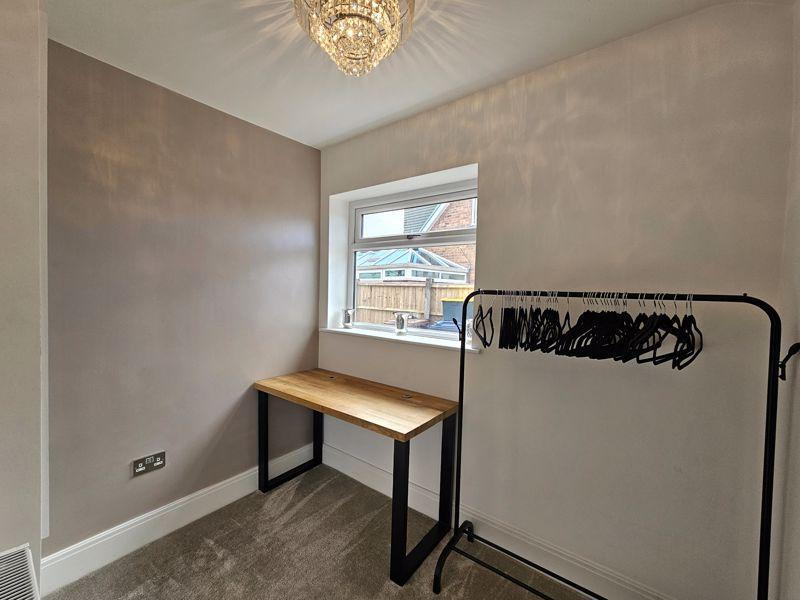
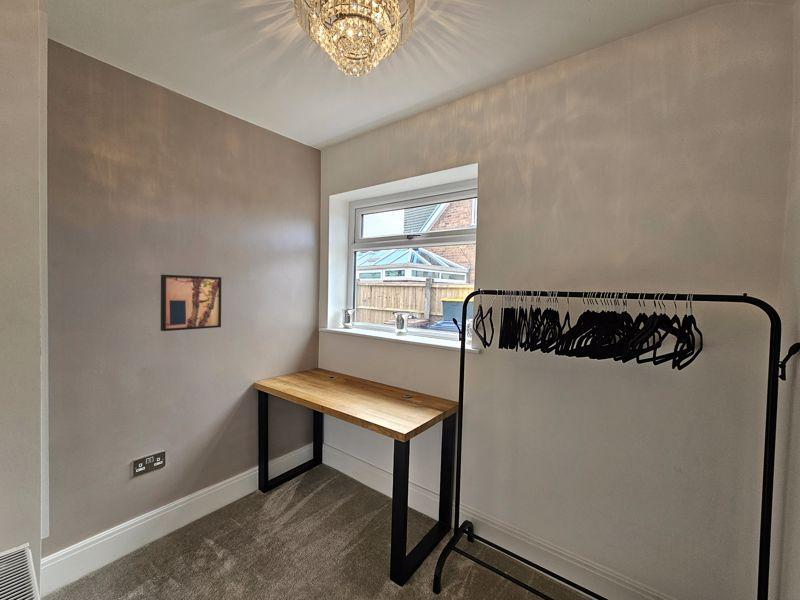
+ wall art [160,274,223,332]
